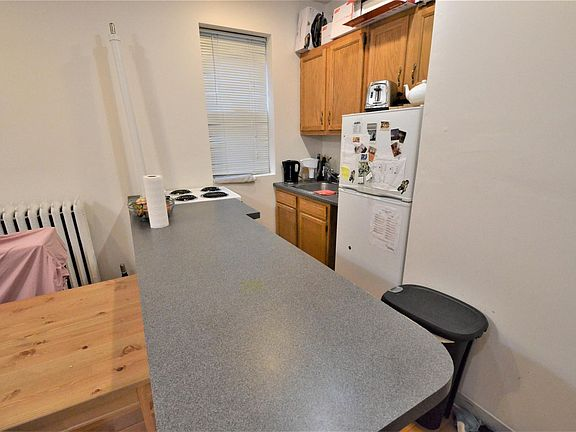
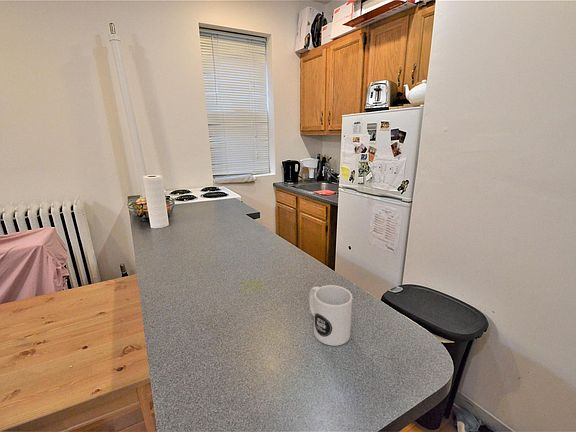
+ mug [308,284,353,347]
